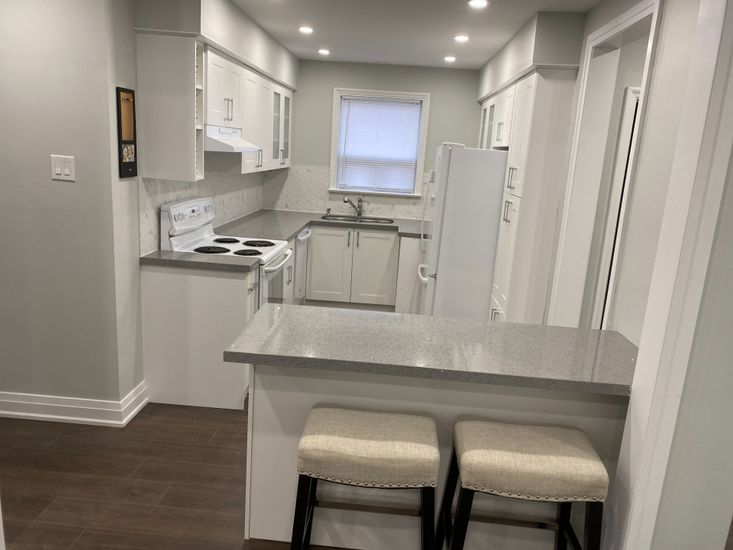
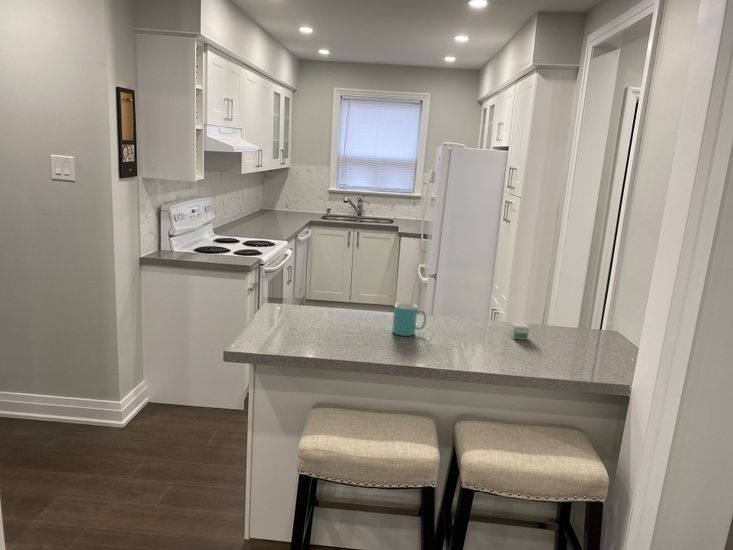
+ small box [509,321,530,341]
+ mug [391,302,427,337]
